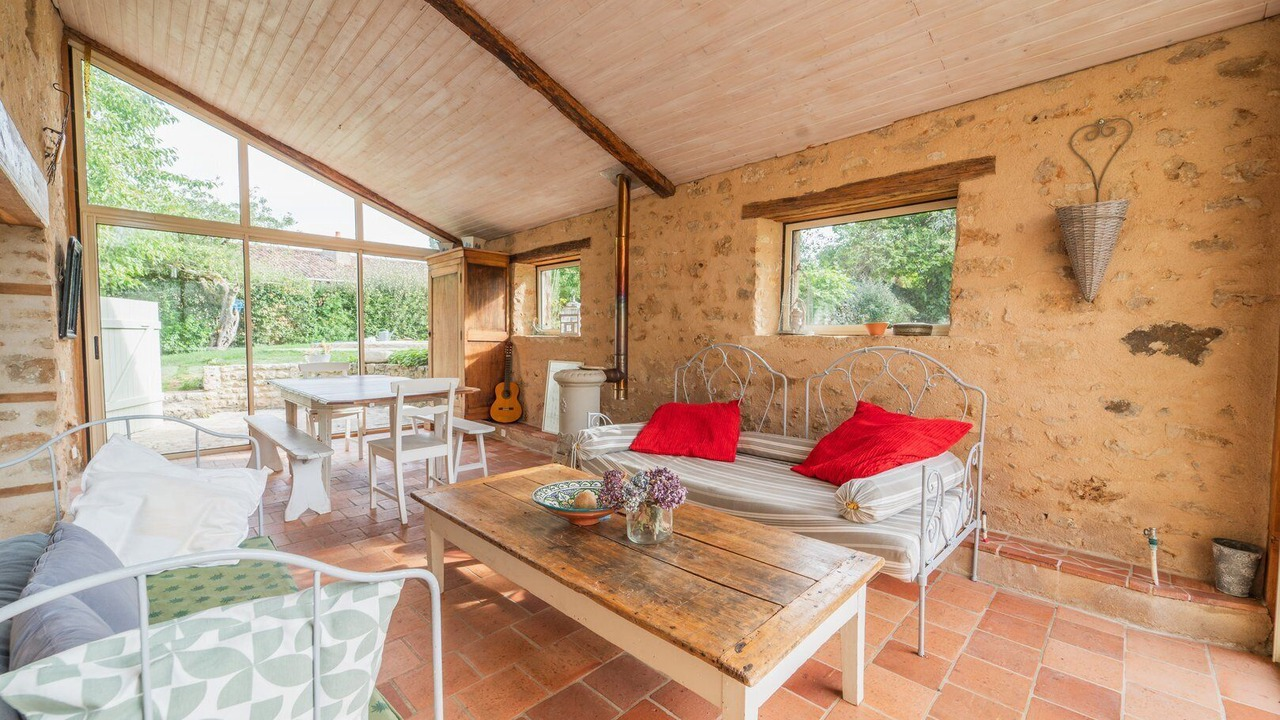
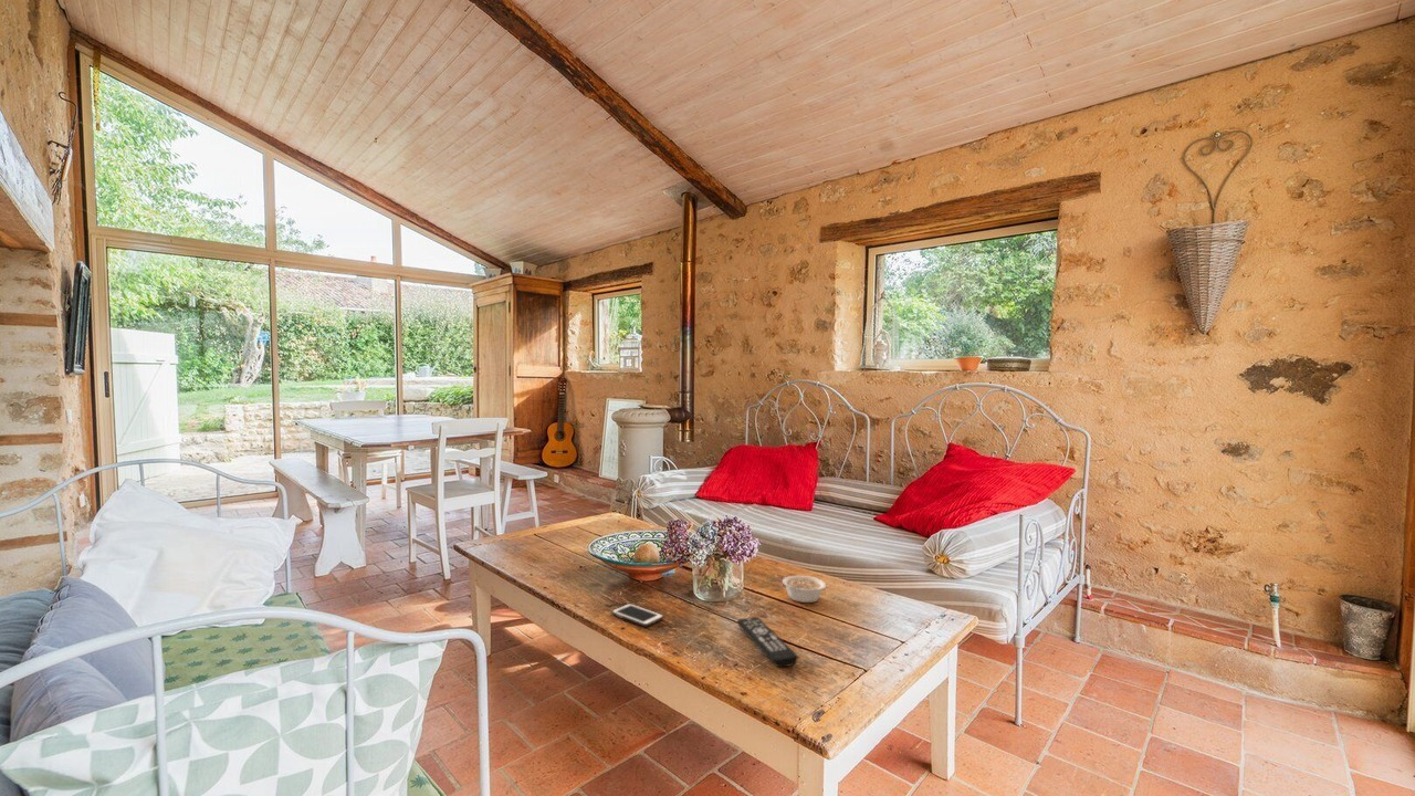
+ remote control [736,616,799,668]
+ legume [782,575,827,604]
+ cell phone [610,603,664,628]
